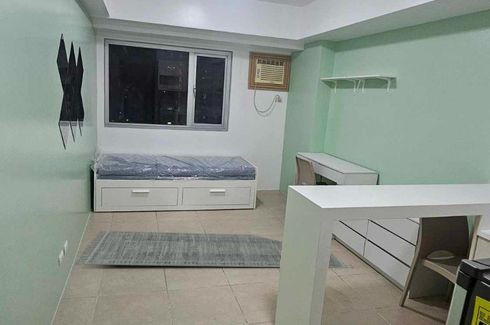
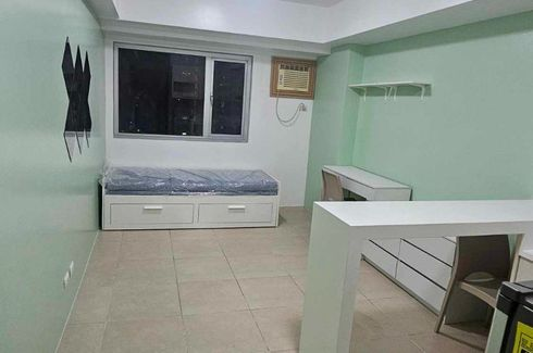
- rug [74,230,354,269]
